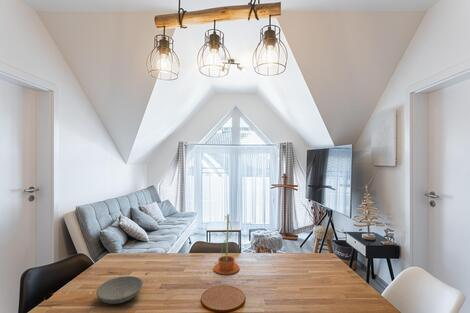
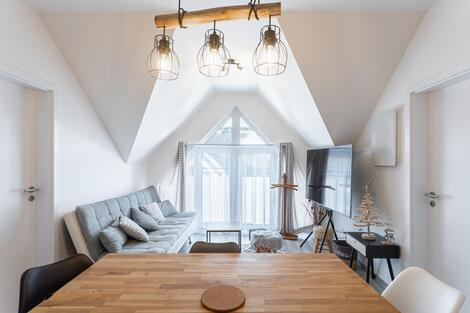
- flower pot [212,213,240,275]
- bowl [96,275,144,305]
